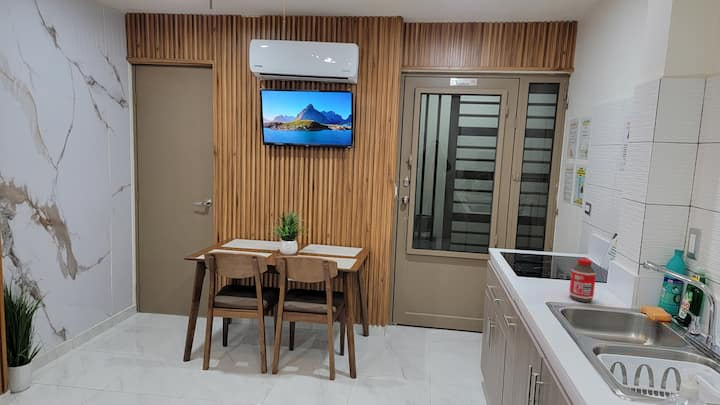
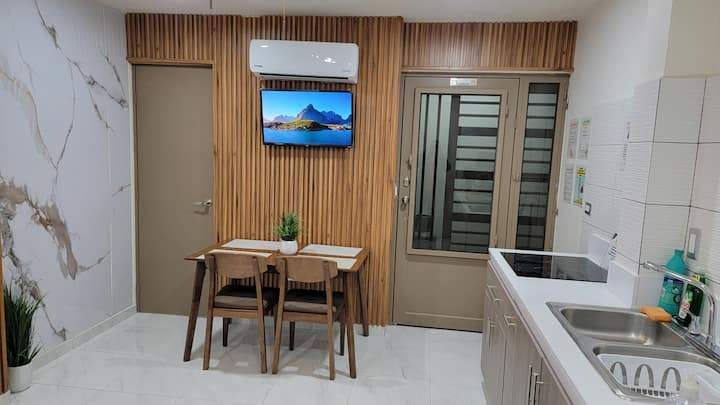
- bottle [568,258,597,303]
